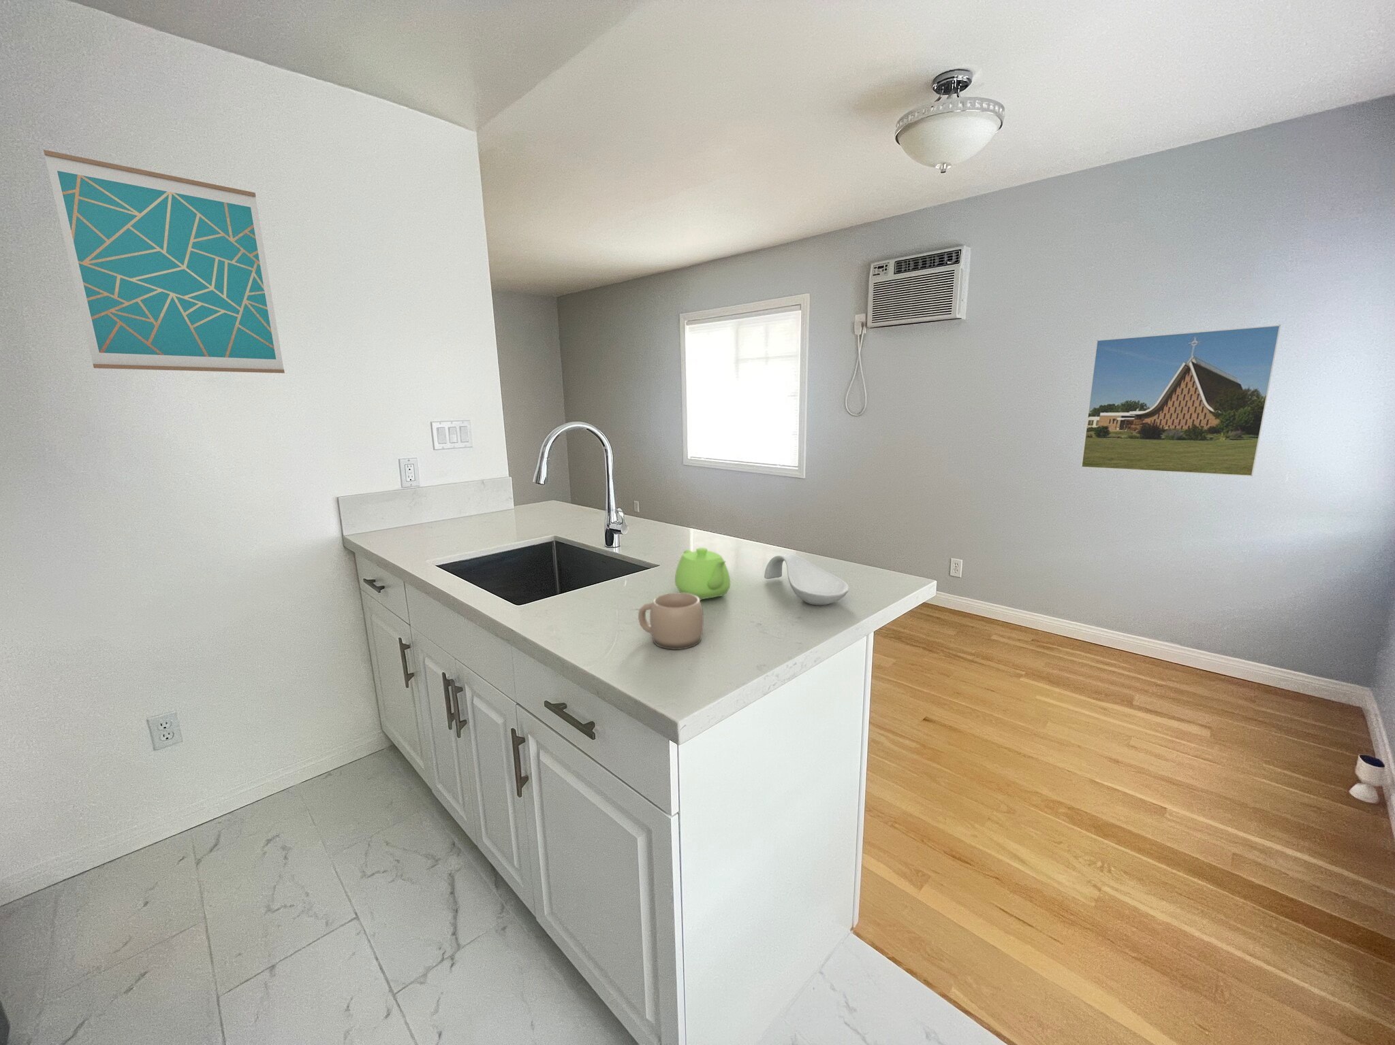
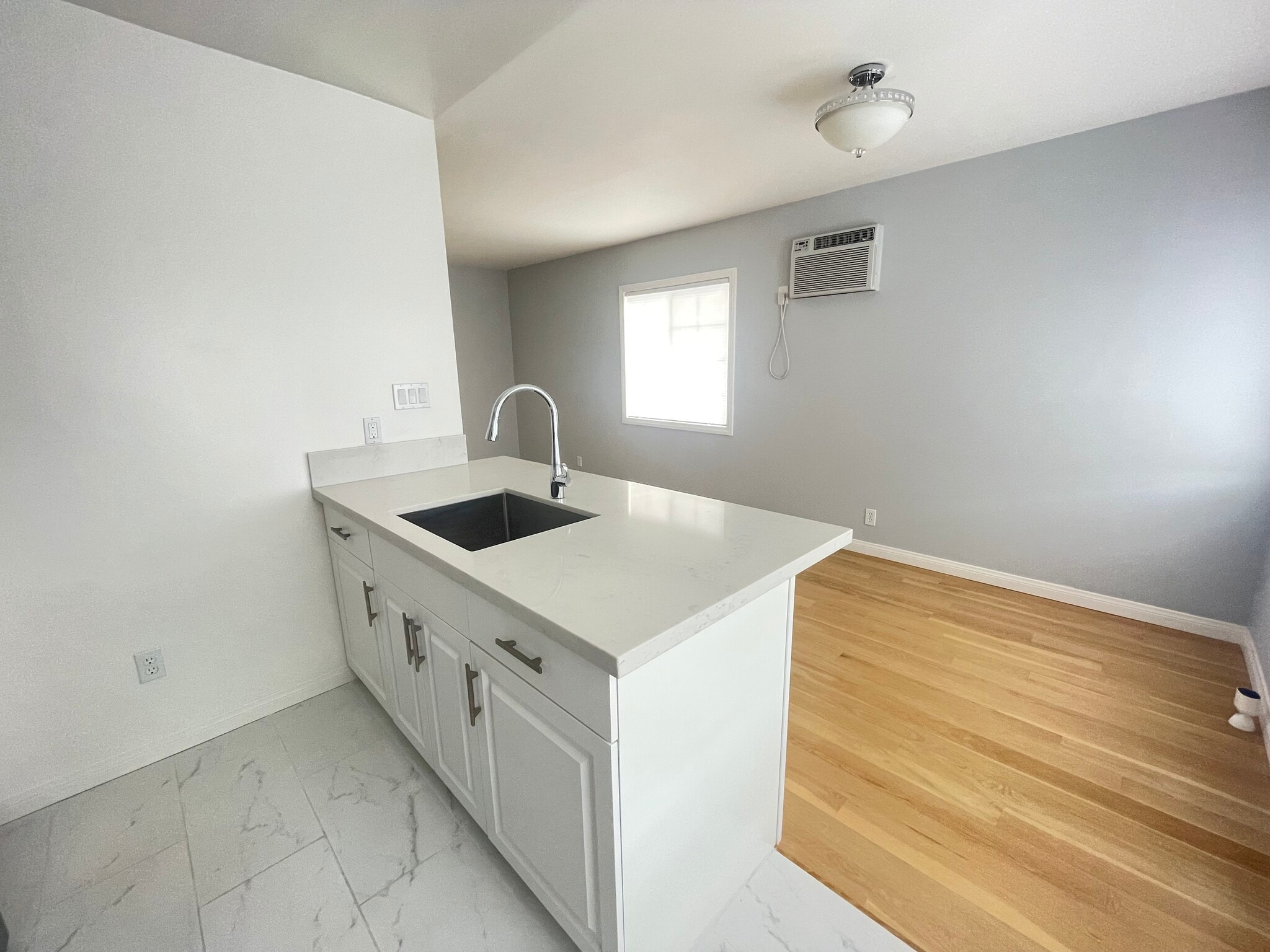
- wall art [43,149,286,373]
- mug [637,592,704,651]
- spoon rest [763,553,849,606]
- teapot [674,547,730,600]
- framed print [1081,325,1281,476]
